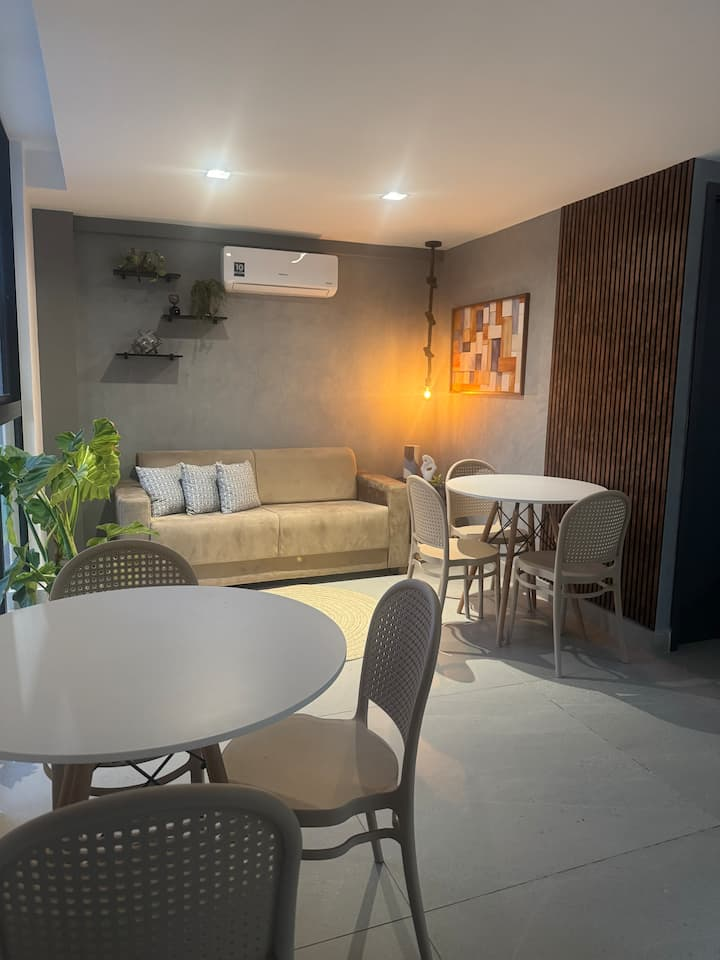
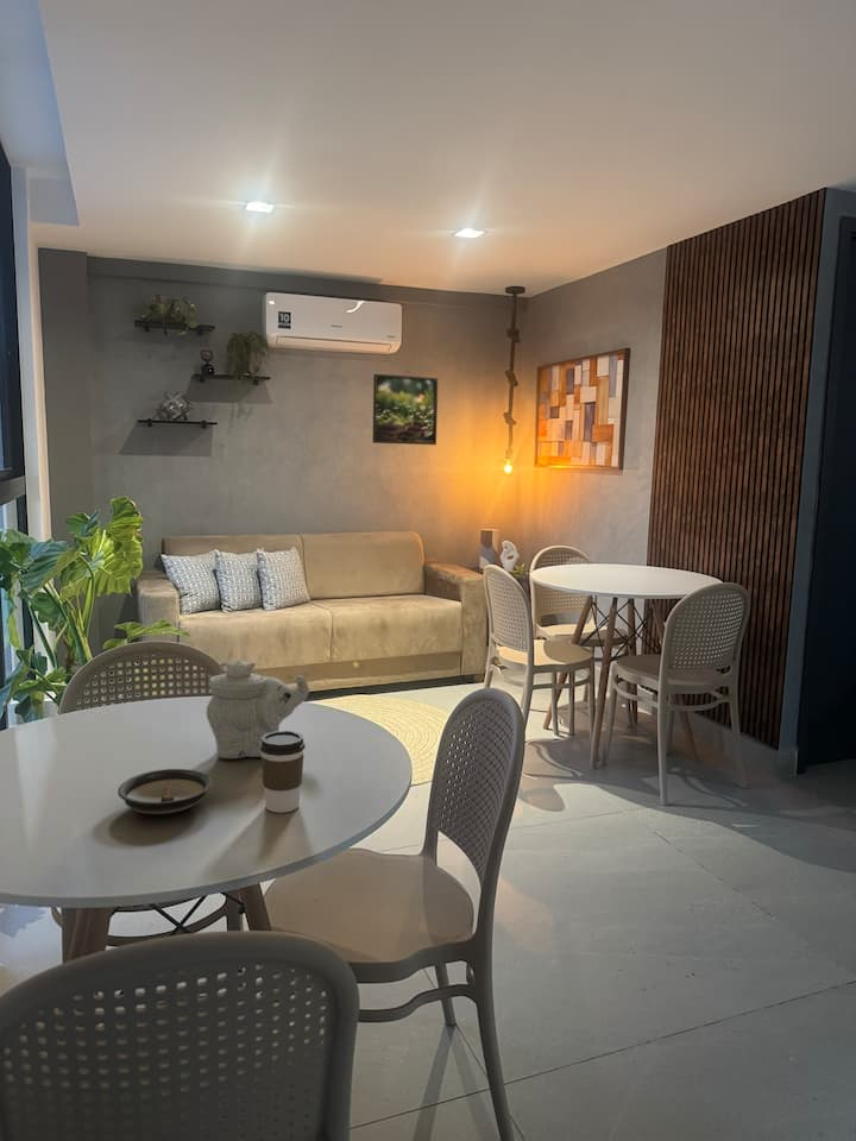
+ saucer [117,768,213,817]
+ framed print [372,373,439,446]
+ coffee cup [259,730,307,814]
+ teapot [206,658,310,759]
